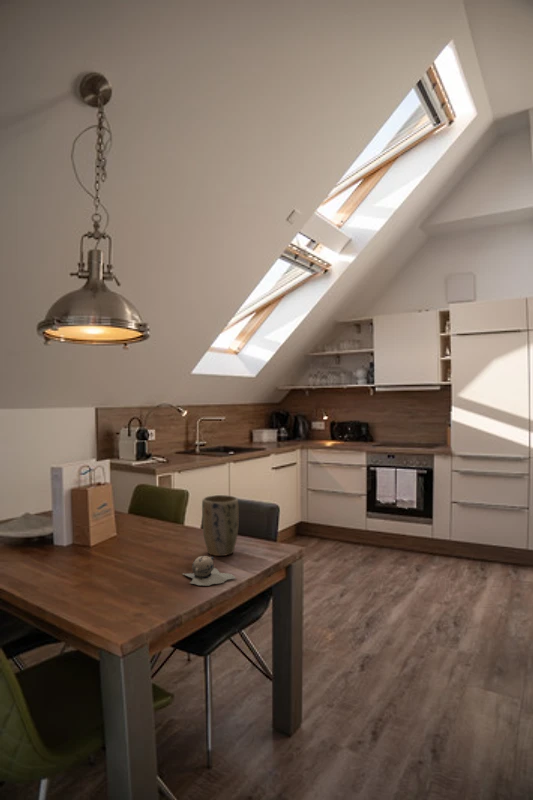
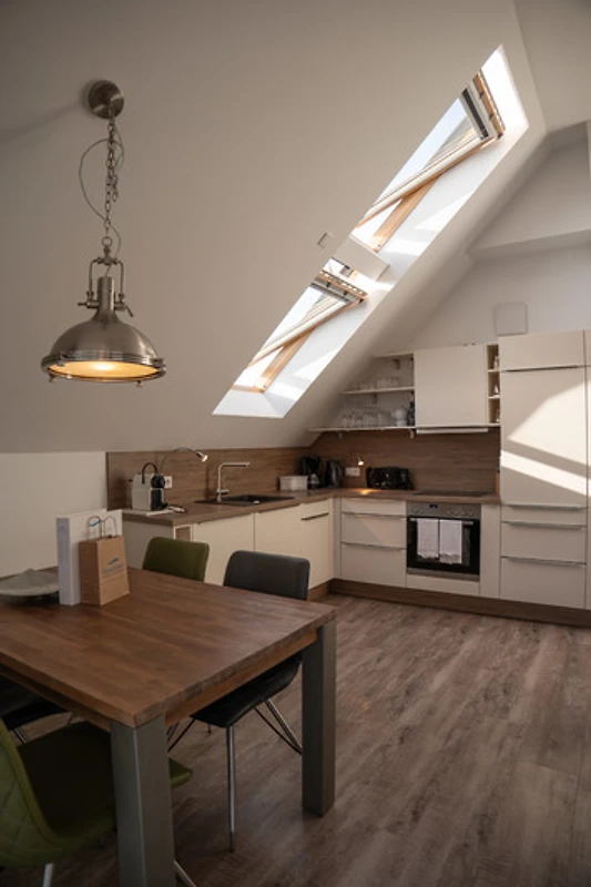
- piggy bank [181,555,237,586]
- plant pot [201,494,240,557]
